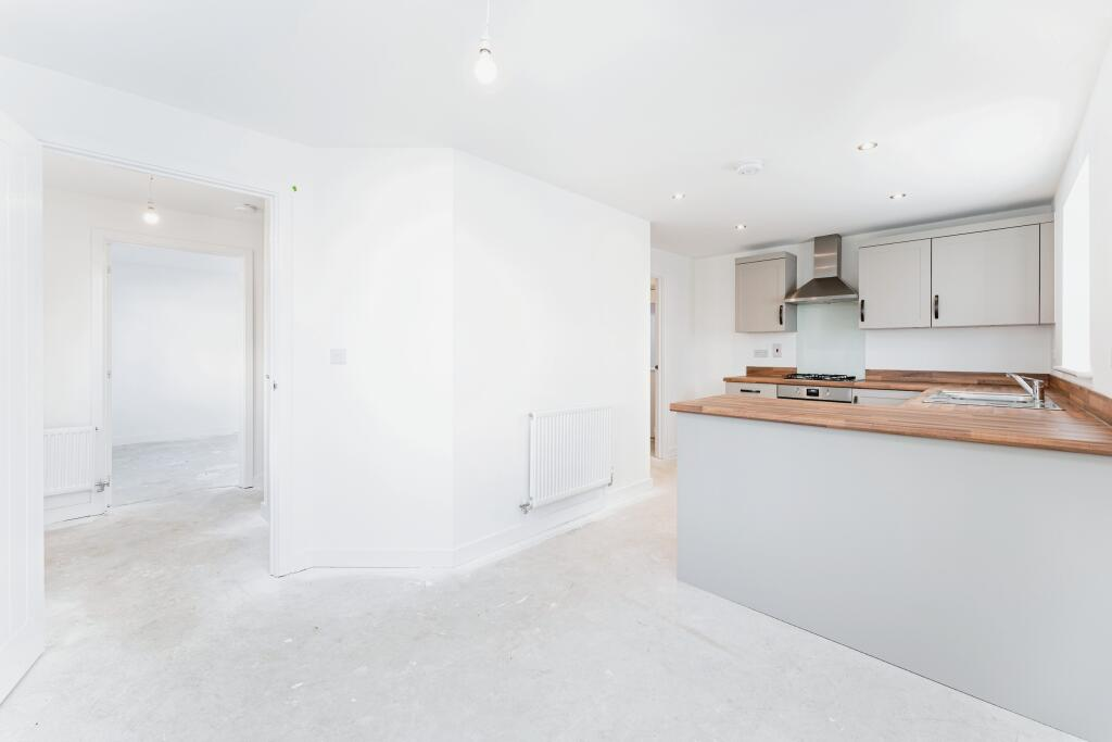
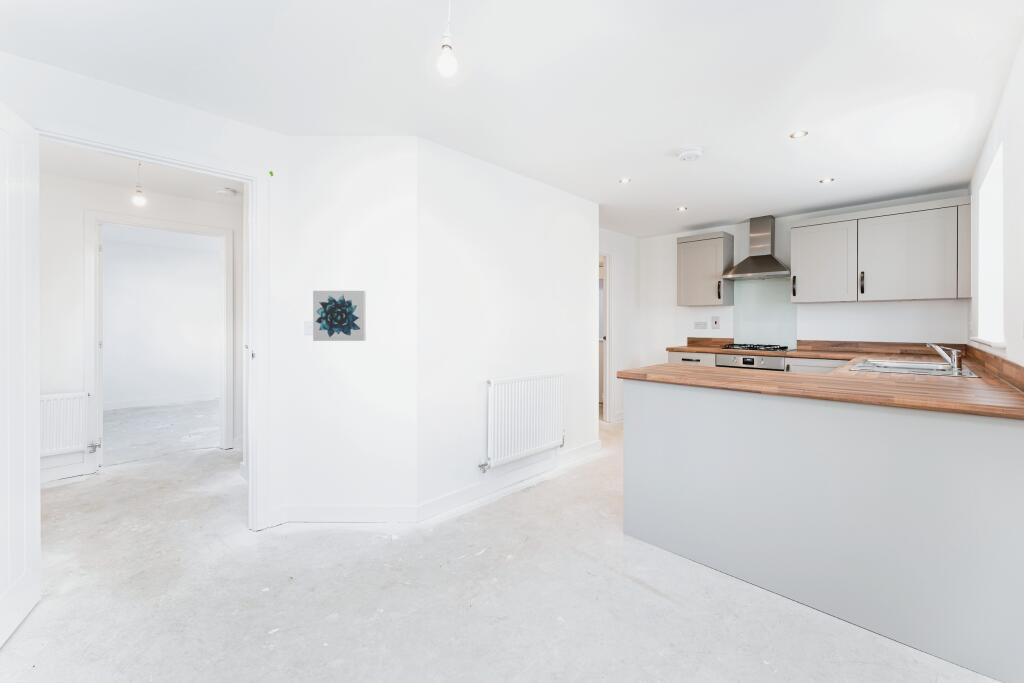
+ wall art [312,290,367,342]
